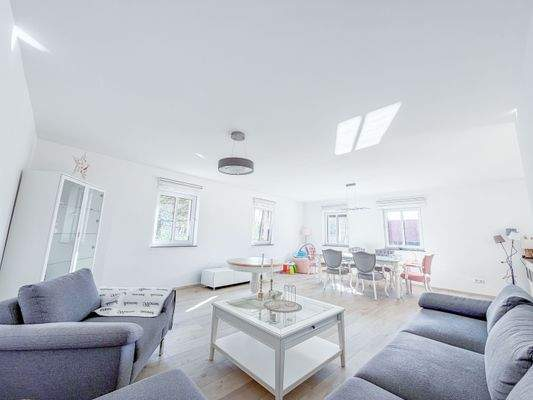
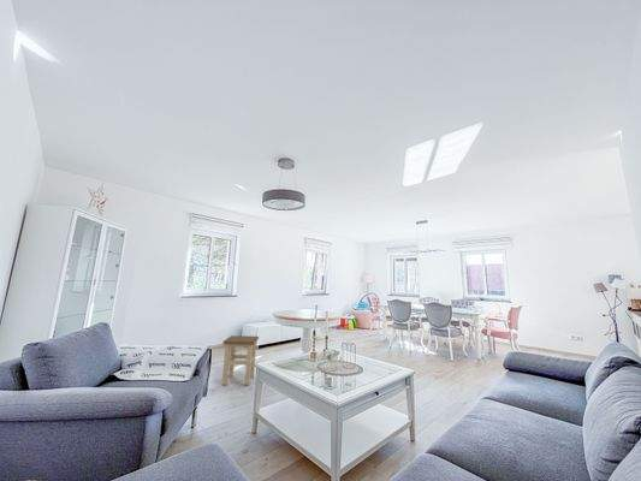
+ stool [220,334,260,386]
